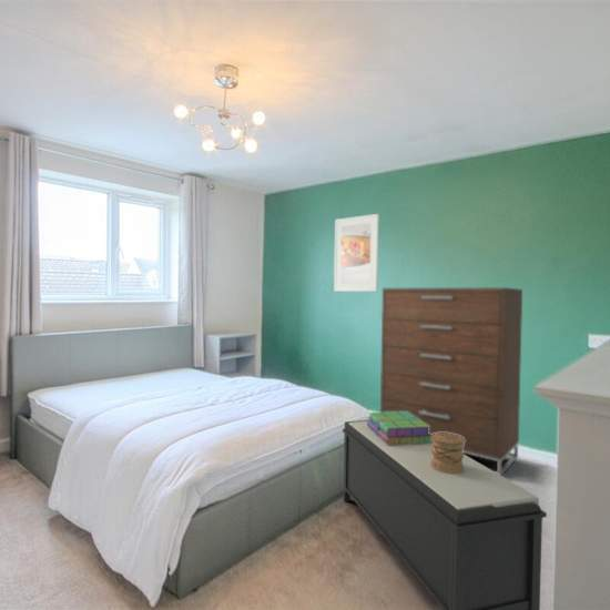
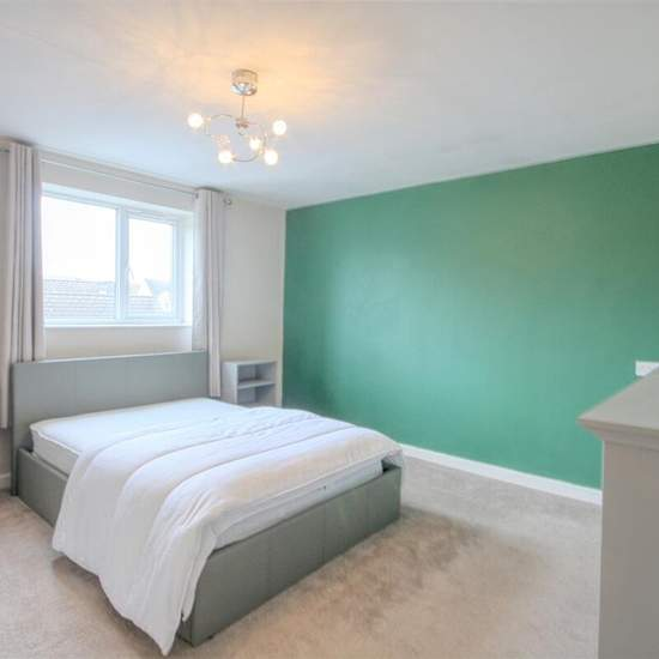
- stack of books [367,411,431,445]
- bench [342,419,548,610]
- decorative box [430,433,465,474]
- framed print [333,213,380,293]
- dresser [379,286,523,476]
